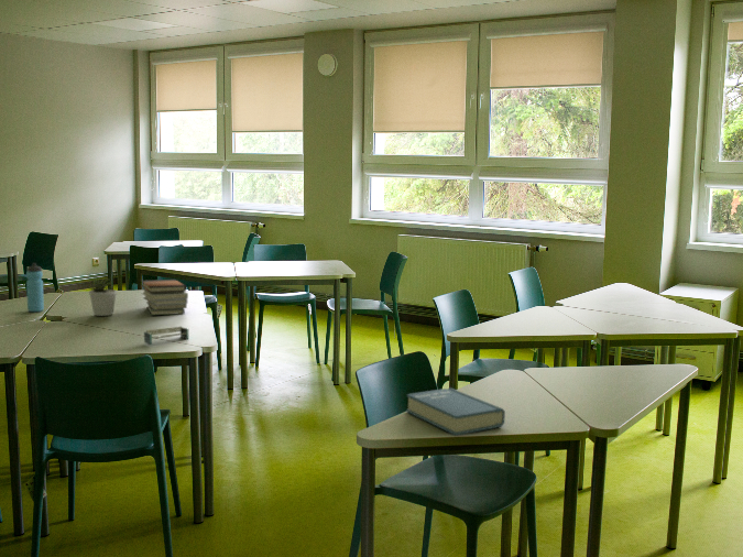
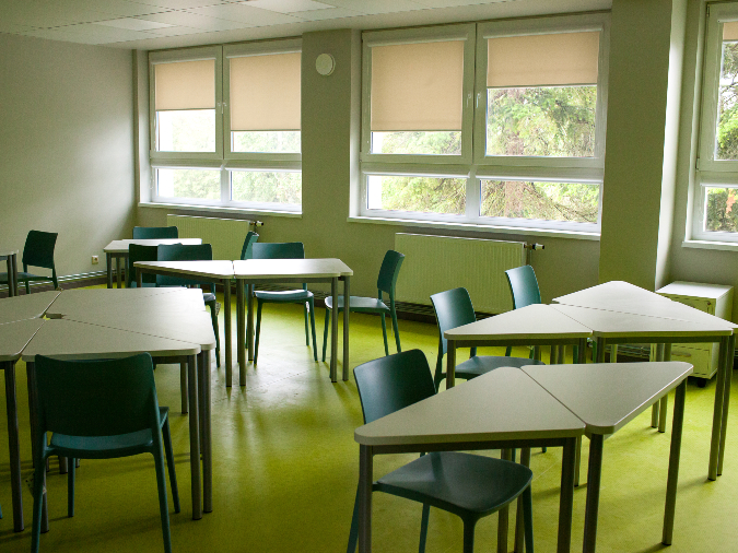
- book [405,386,506,436]
- potted plant [87,274,118,317]
- book stack [140,278,189,316]
- water bottle [25,262,45,313]
- shelf [143,325,190,346]
